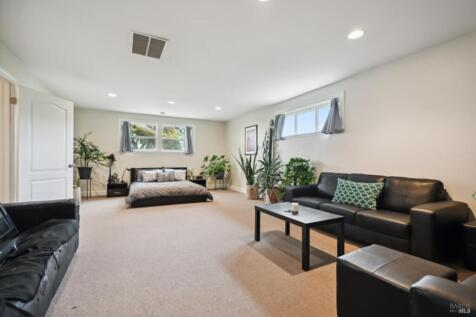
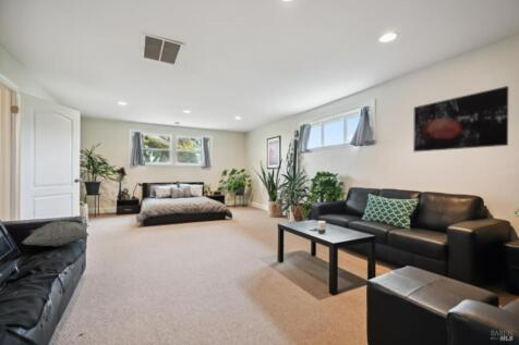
+ wall art [412,85,509,153]
+ decorative pillow [22,220,90,247]
